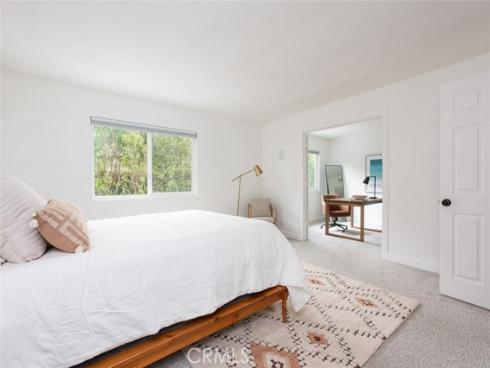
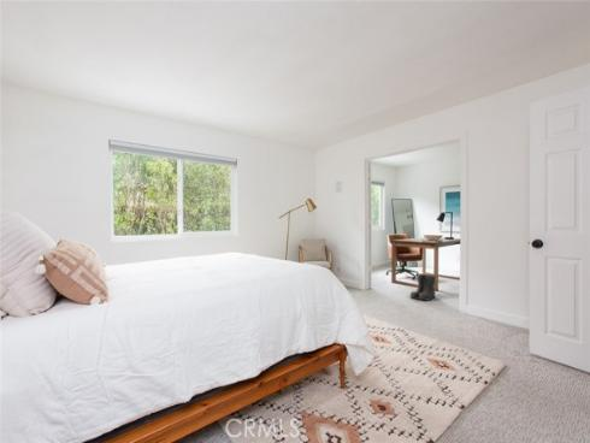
+ boots [409,272,437,302]
